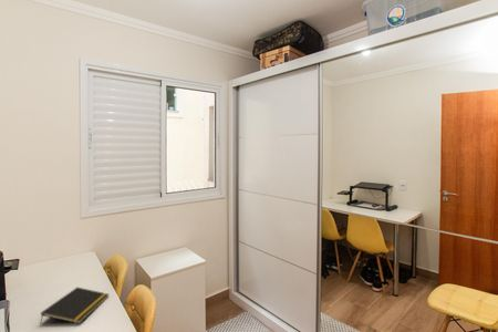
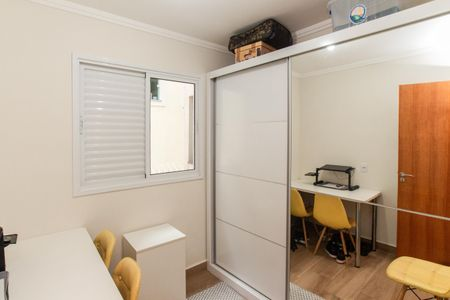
- notepad [39,287,110,325]
